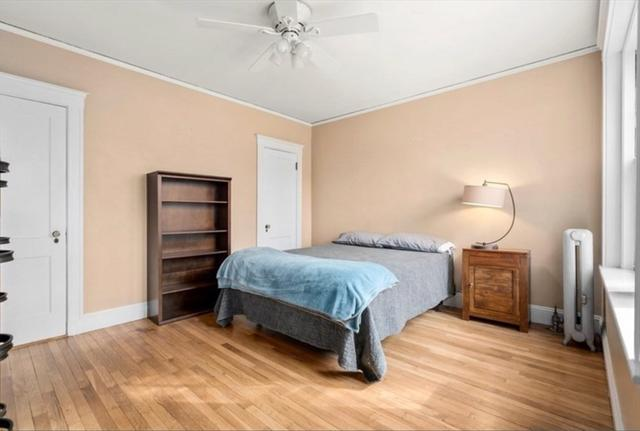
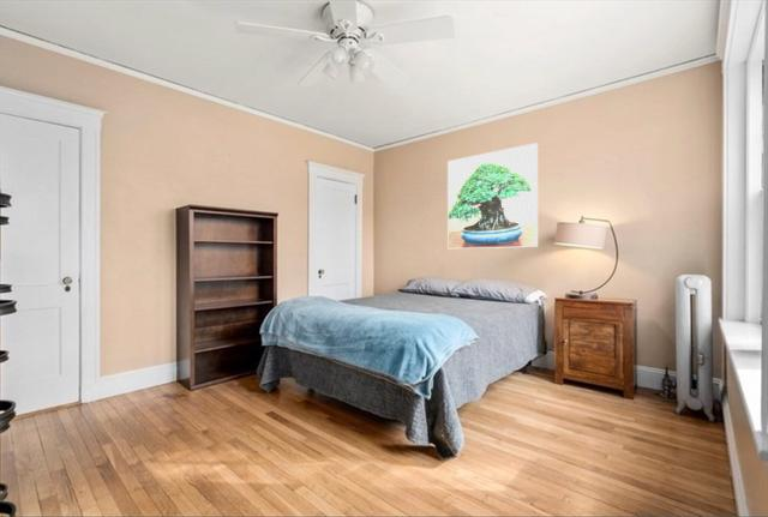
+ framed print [446,142,539,250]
